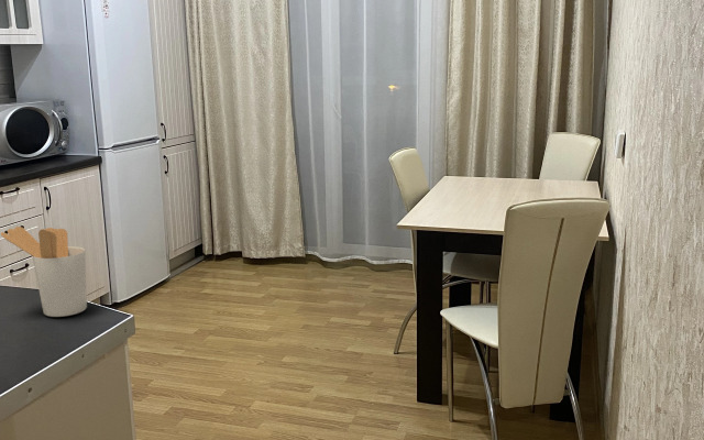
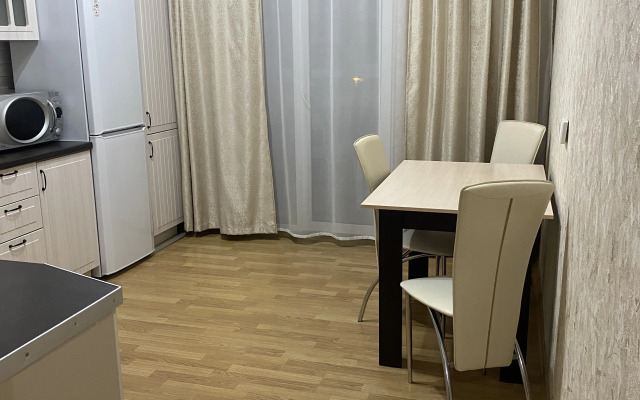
- utensil holder [0,226,88,318]
